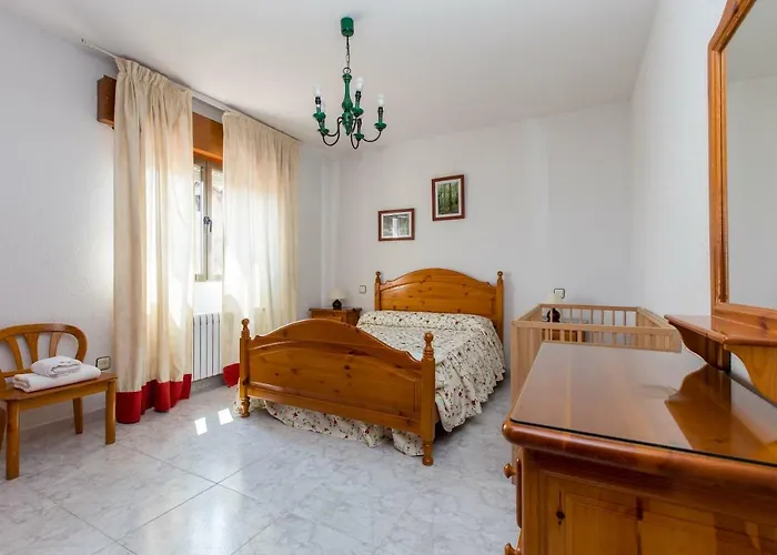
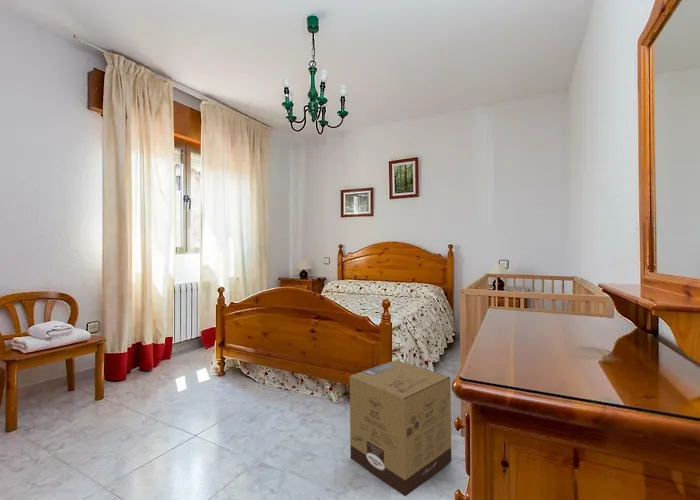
+ cardboard box [349,359,452,497]
